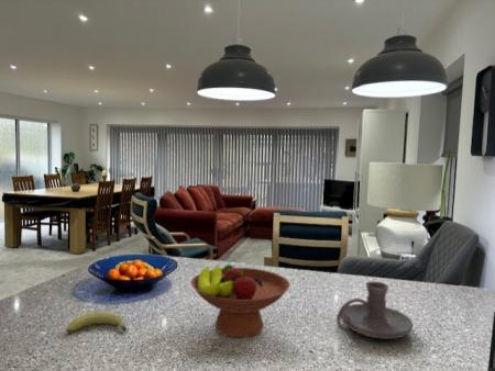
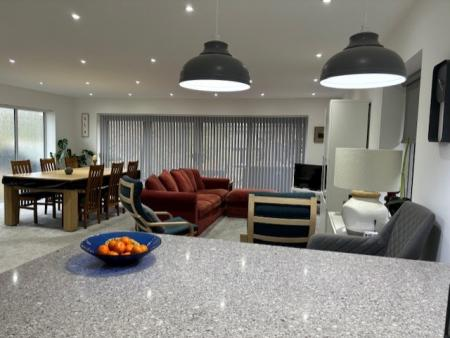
- candle holder [336,281,415,340]
- fruit [66,311,128,334]
- fruit bowl [190,263,290,339]
